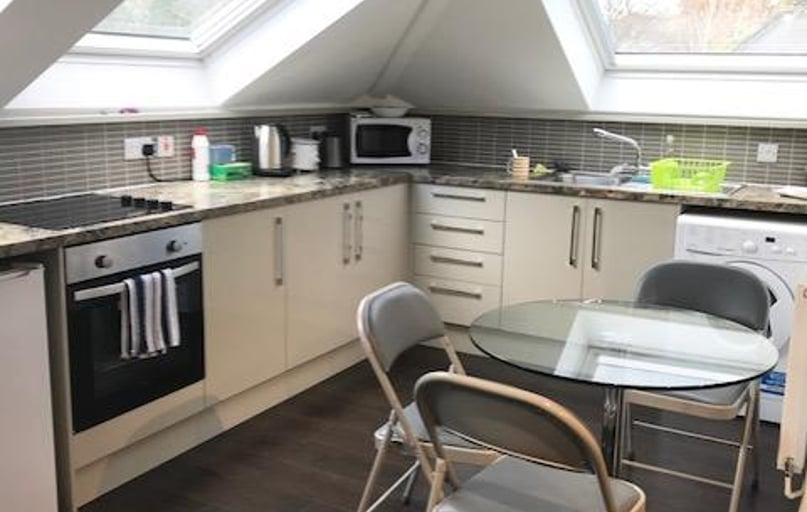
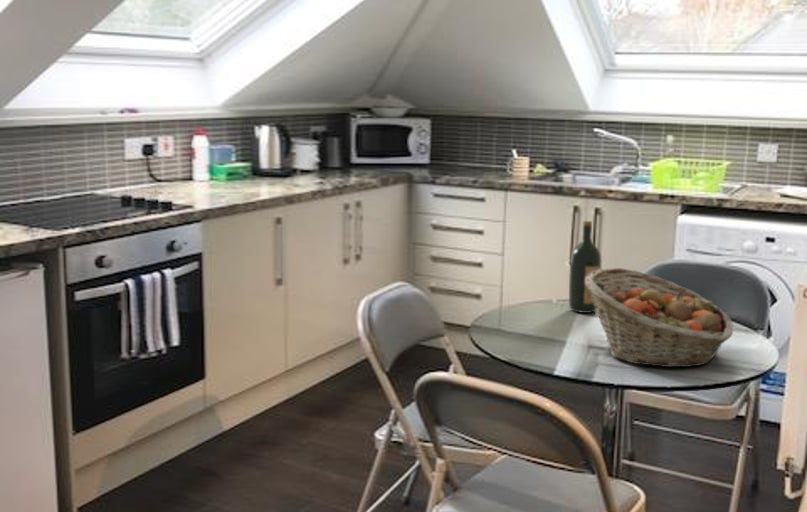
+ wine bottle [568,220,602,314]
+ fruit basket [585,267,734,368]
